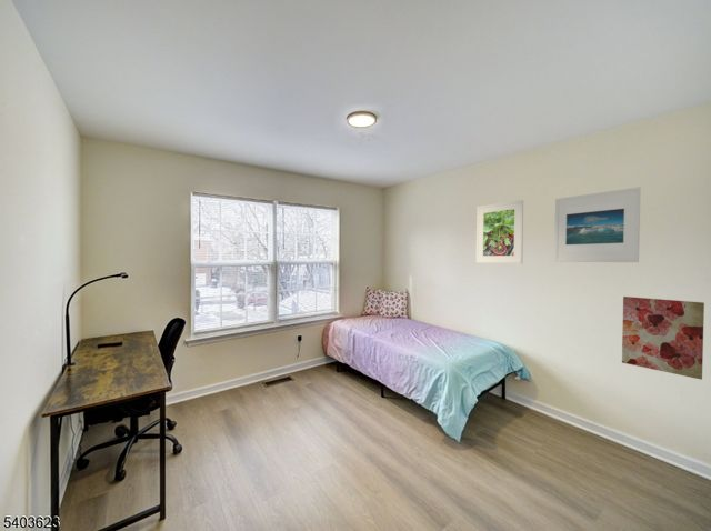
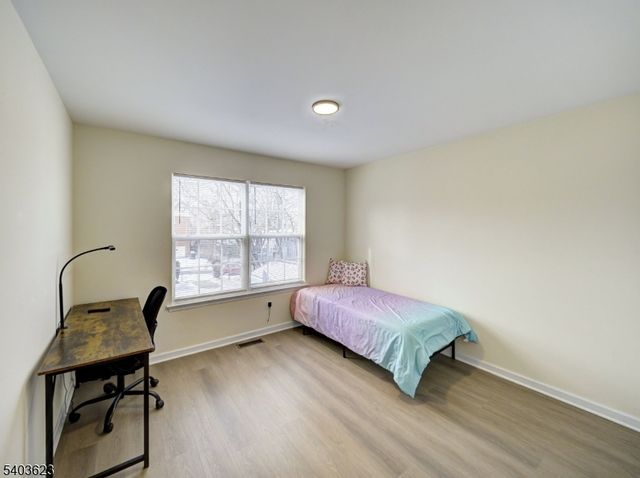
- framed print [553,186,642,263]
- wall art [621,295,705,381]
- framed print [475,199,524,264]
